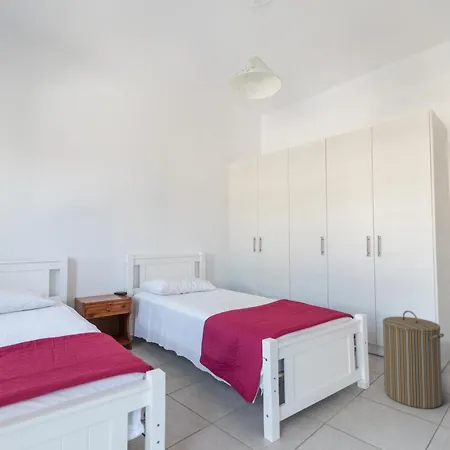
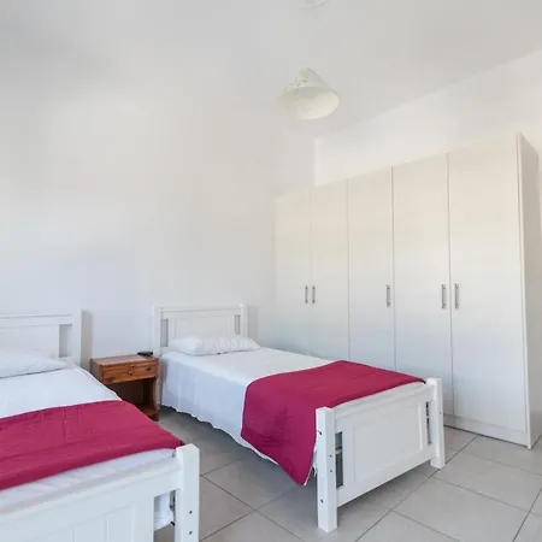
- laundry hamper [382,310,445,410]
